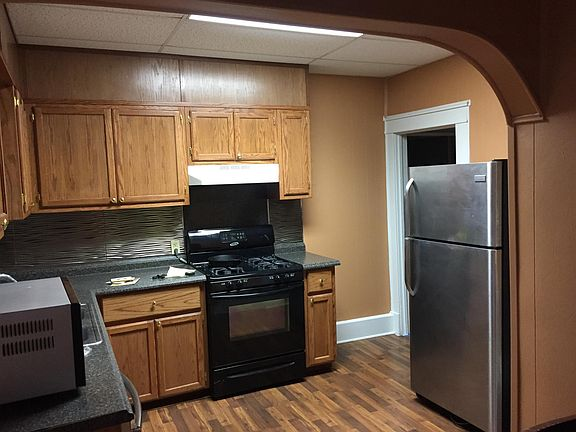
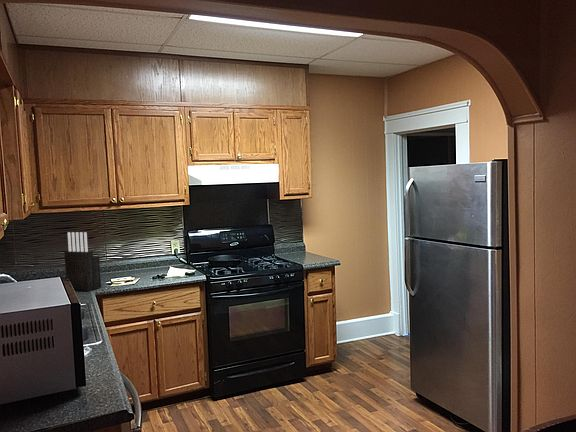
+ knife block [63,231,102,292]
